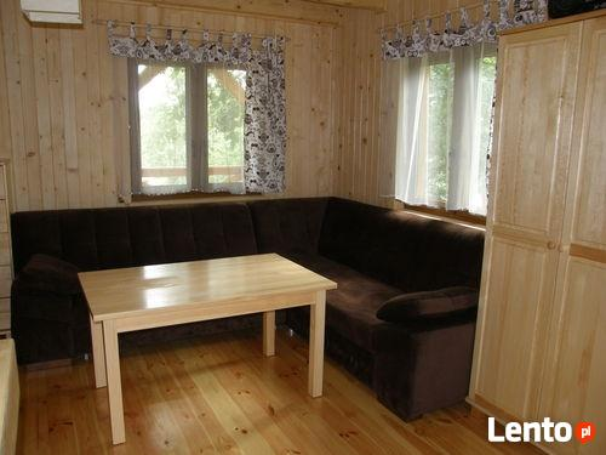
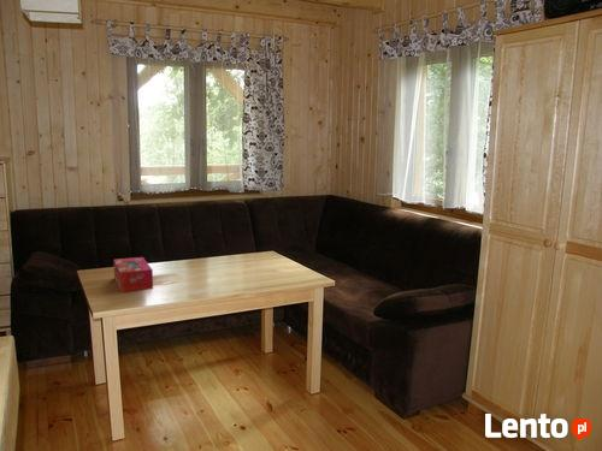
+ tissue box [113,256,154,293]
